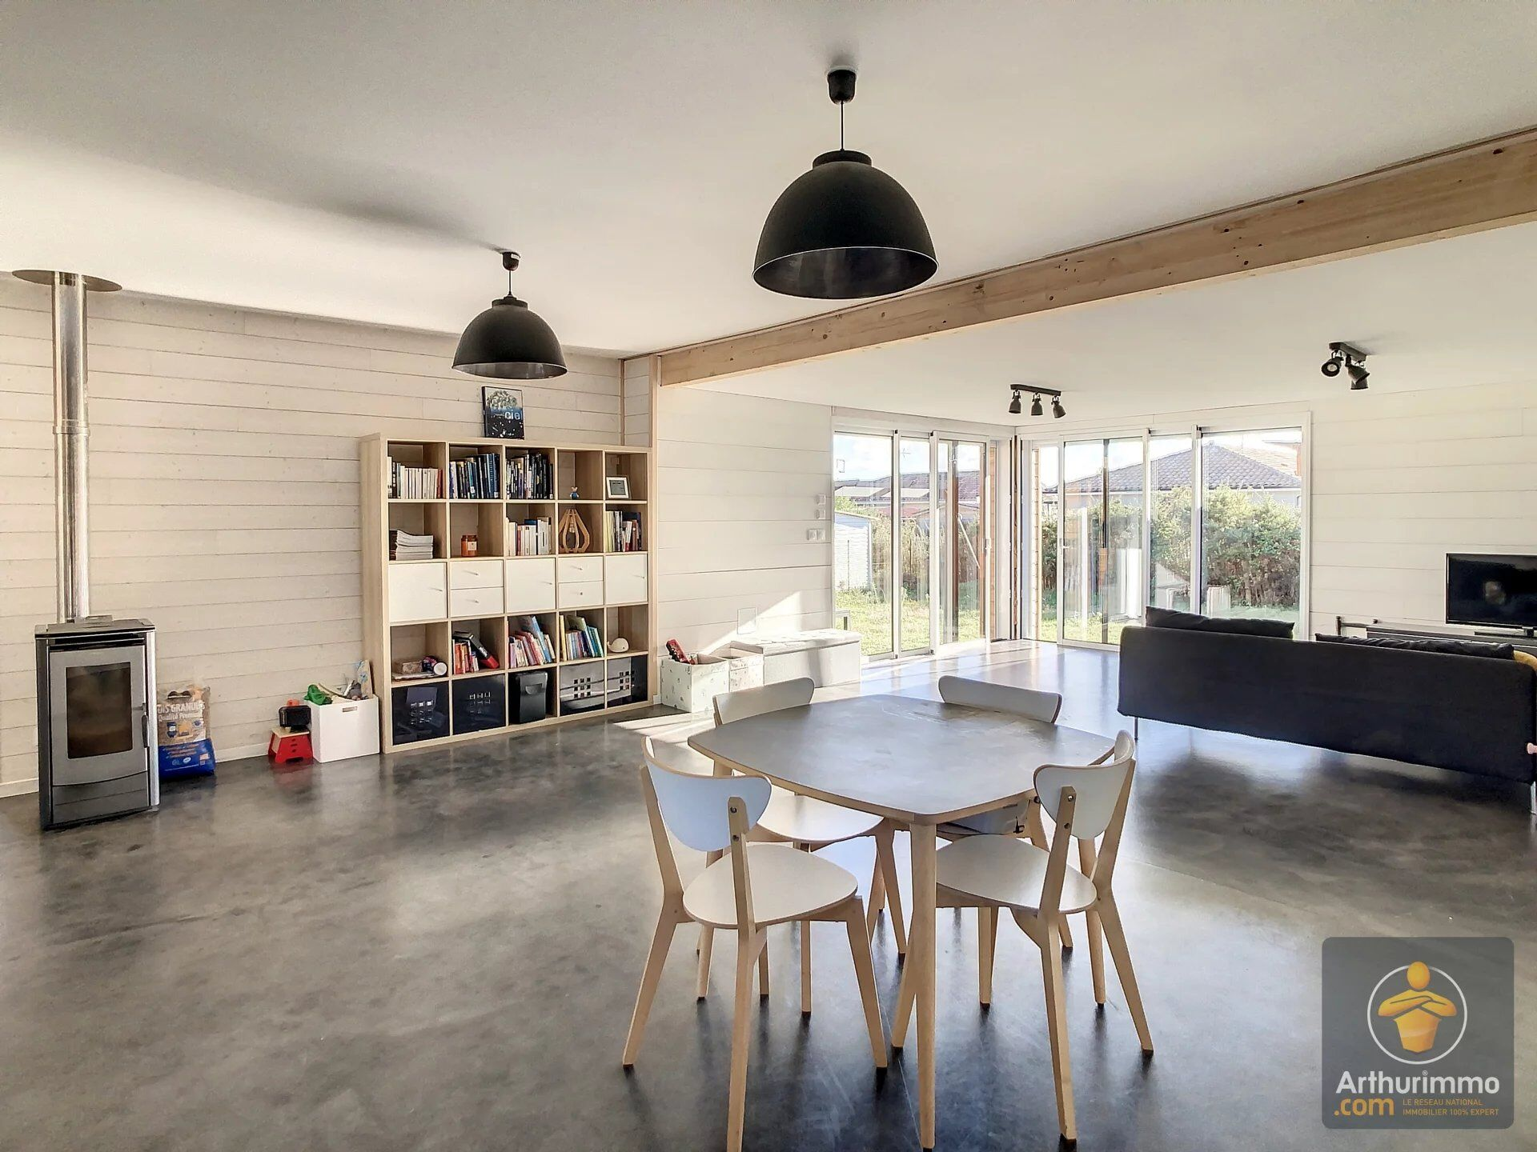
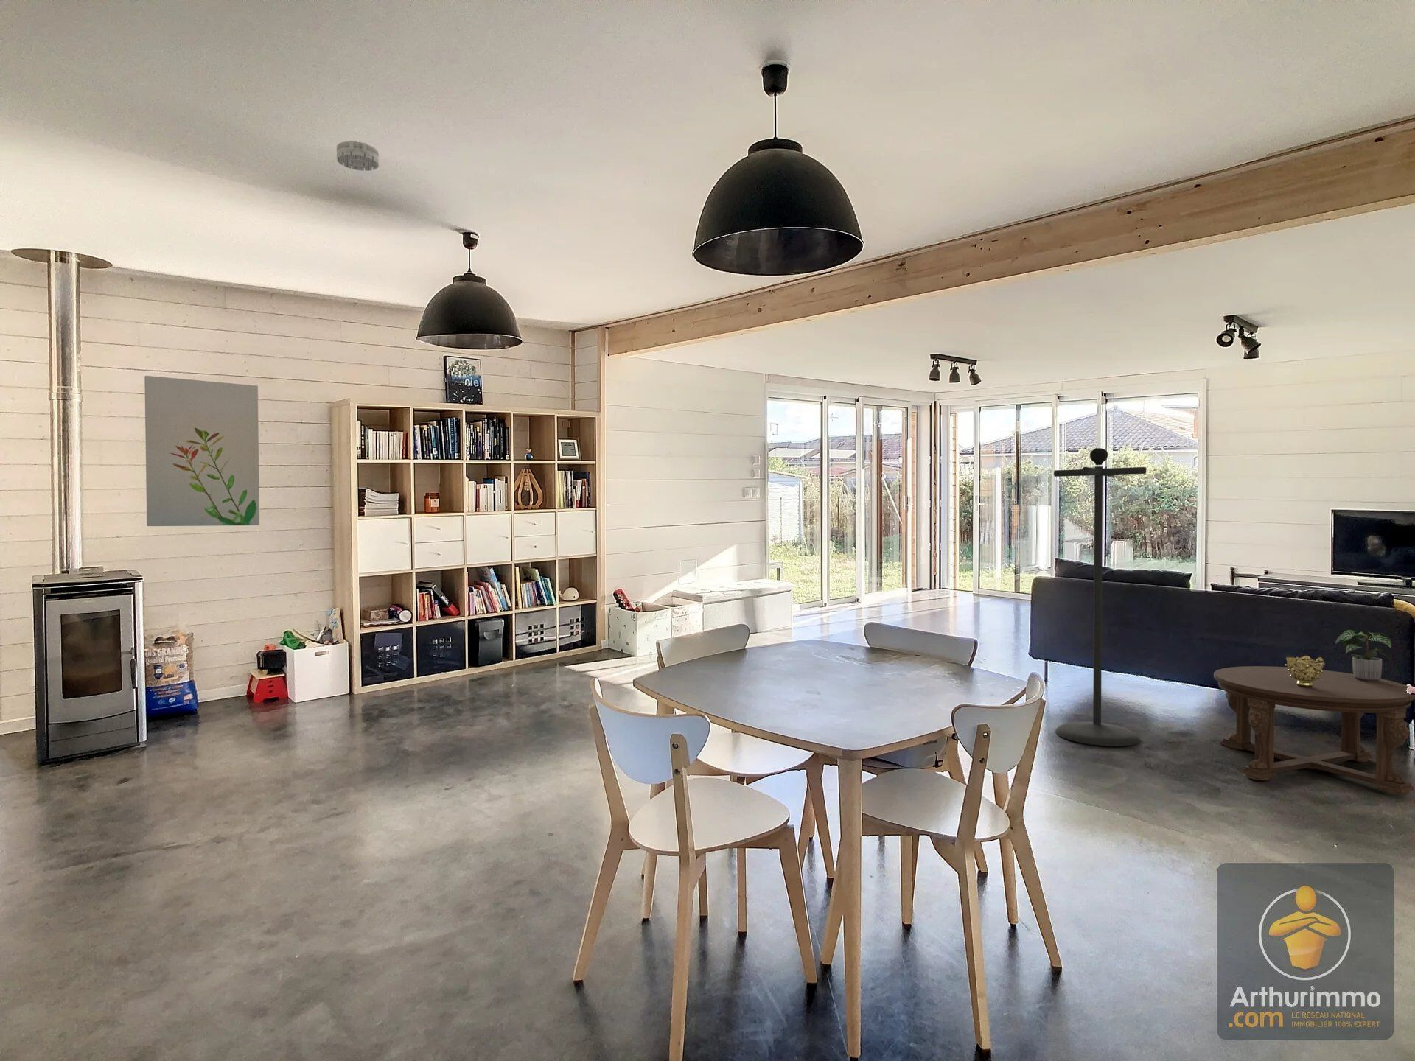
+ coat rack [1053,447,1146,747]
+ potted plant [1335,630,1393,682]
+ wall art [144,376,260,527]
+ coffee table [1213,665,1415,796]
+ decorative bowl [1285,655,1326,688]
+ smoke detector [336,140,380,172]
